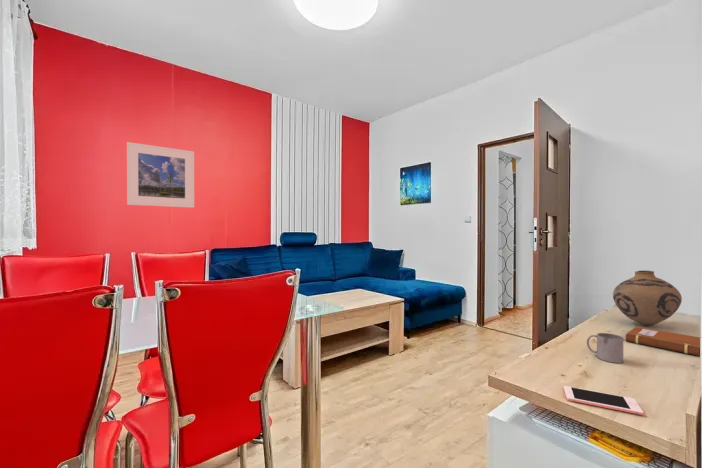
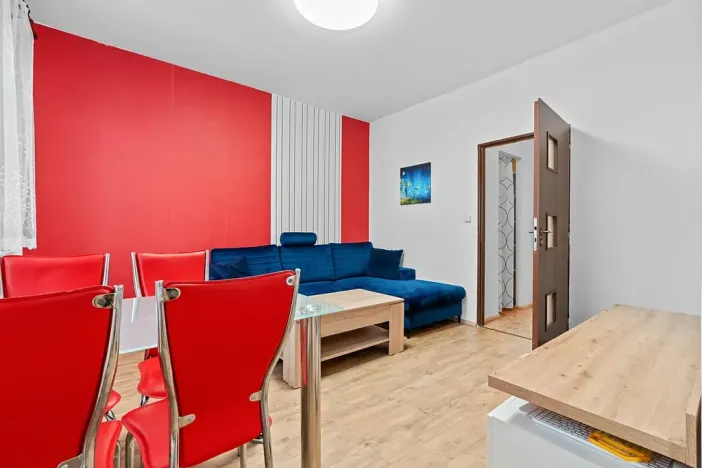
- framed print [126,141,195,209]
- mug [586,332,624,364]
- cell phone [563,385,644,416]
- notebook [625,325,701,357]
- vase [612,270,683,327]
